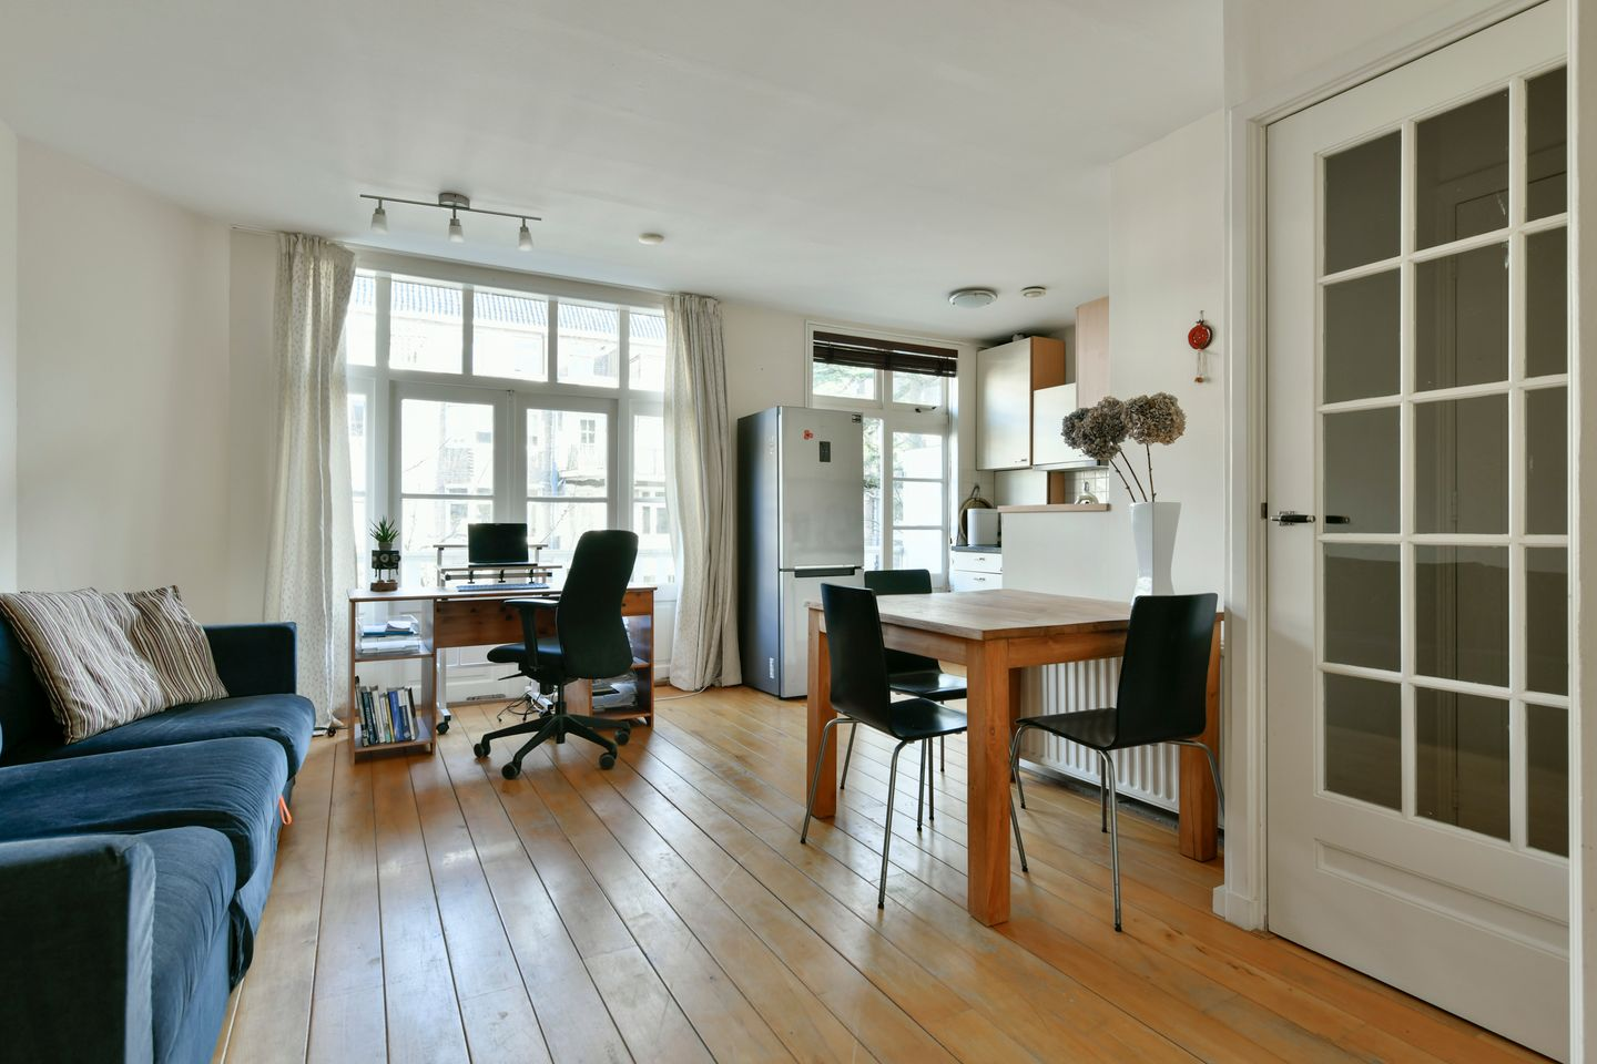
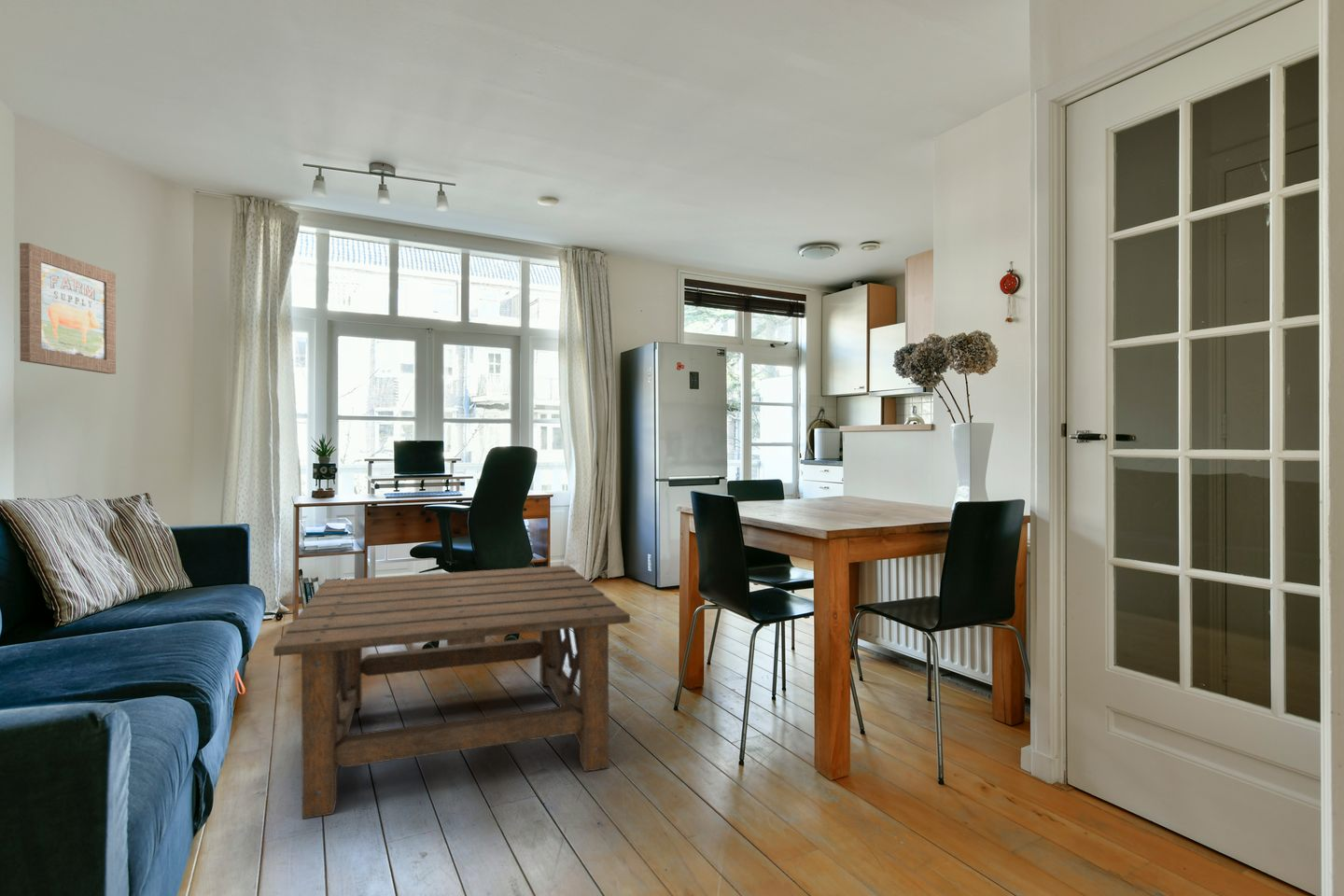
+ coffee table [273,565,631,819]
+ wall art [19,242,117,375]
